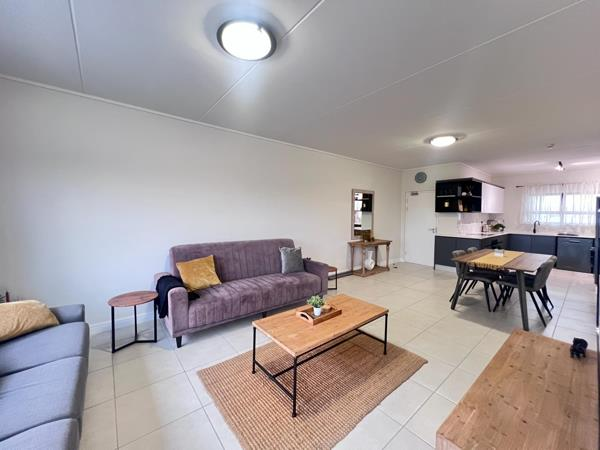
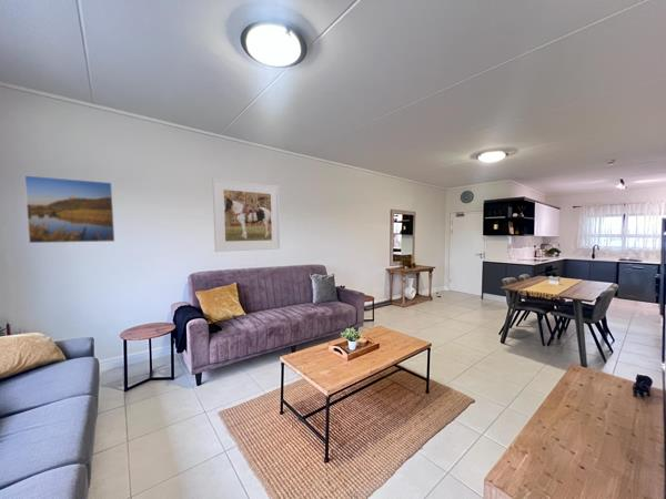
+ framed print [23,174,115,244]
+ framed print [212,177,281,253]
